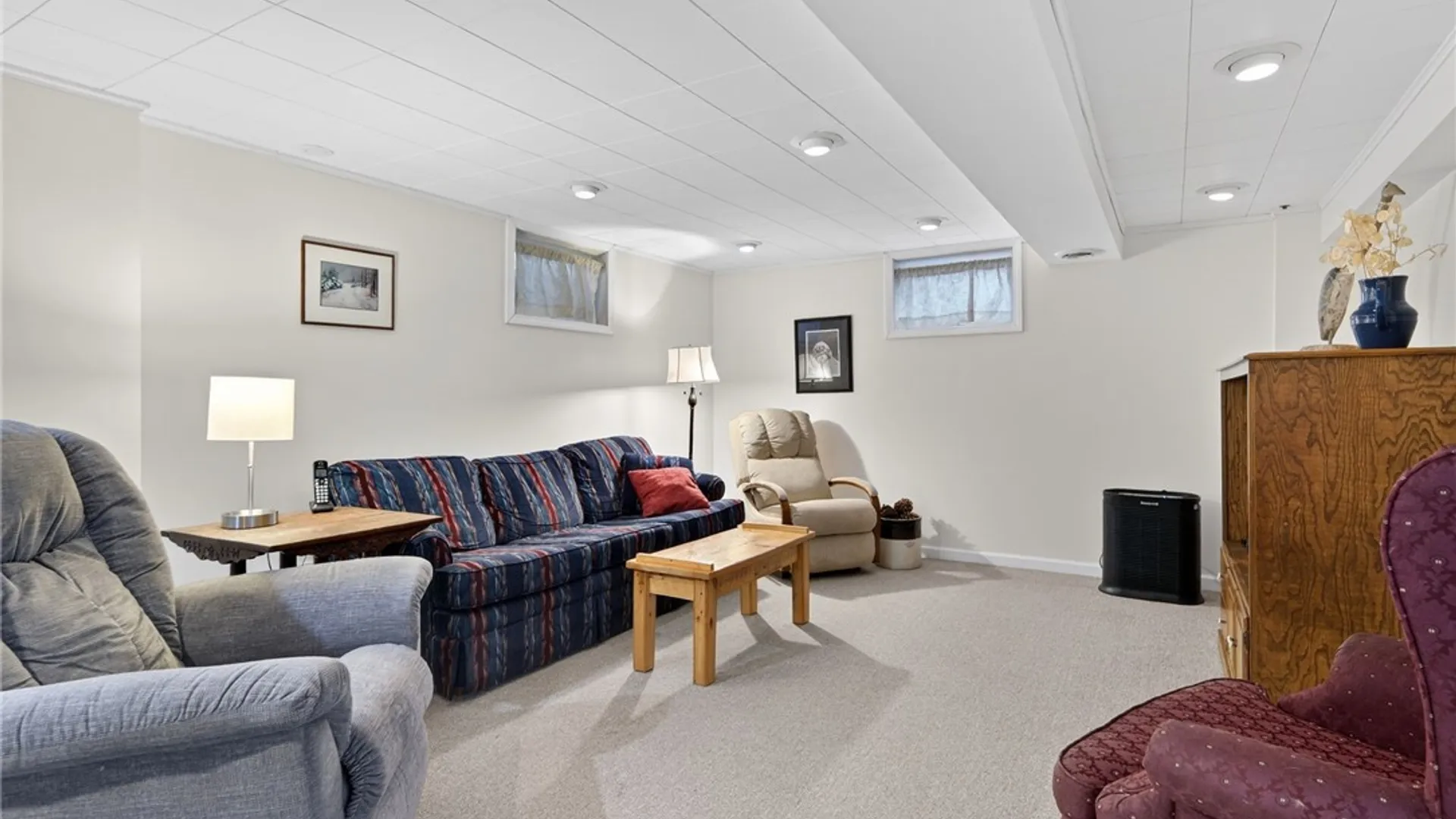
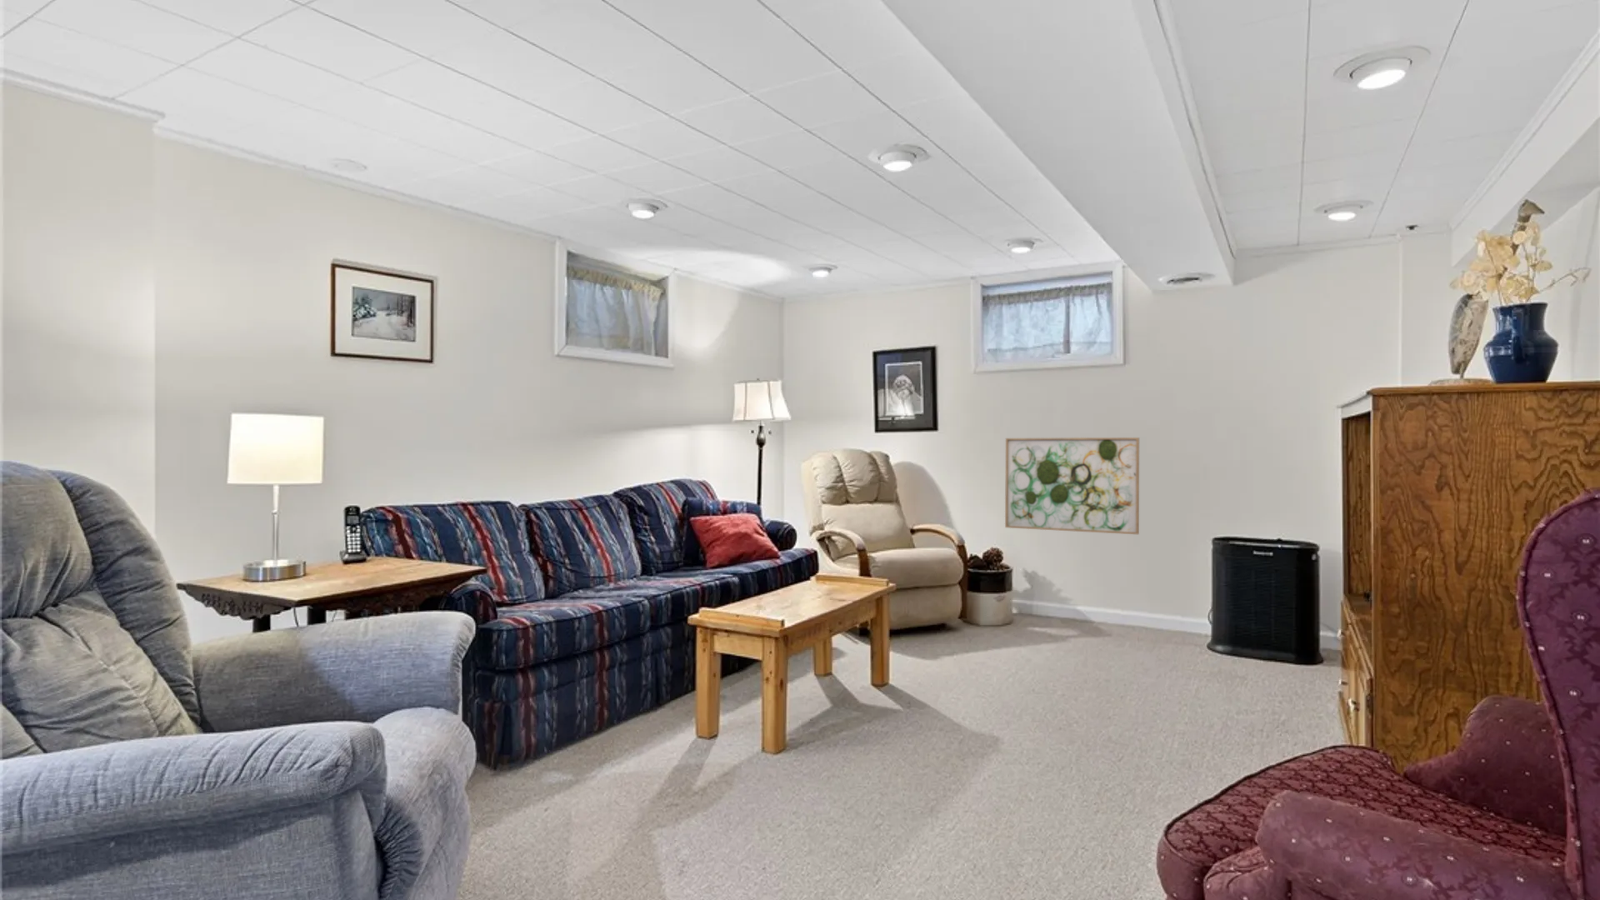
+ wall art [1004,436,1140,535]
